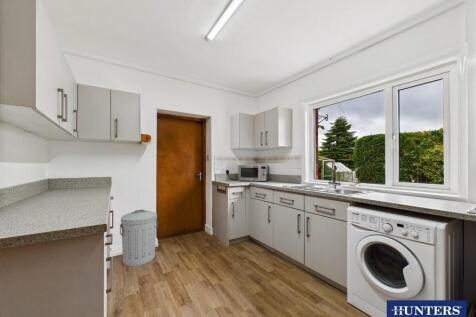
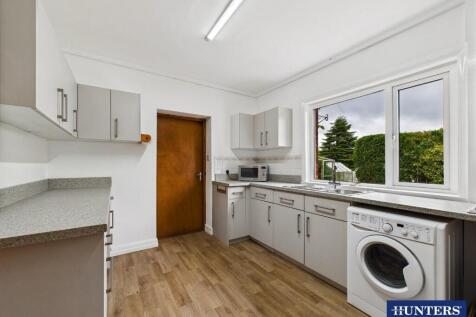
- trash can [119,208,159,267]
